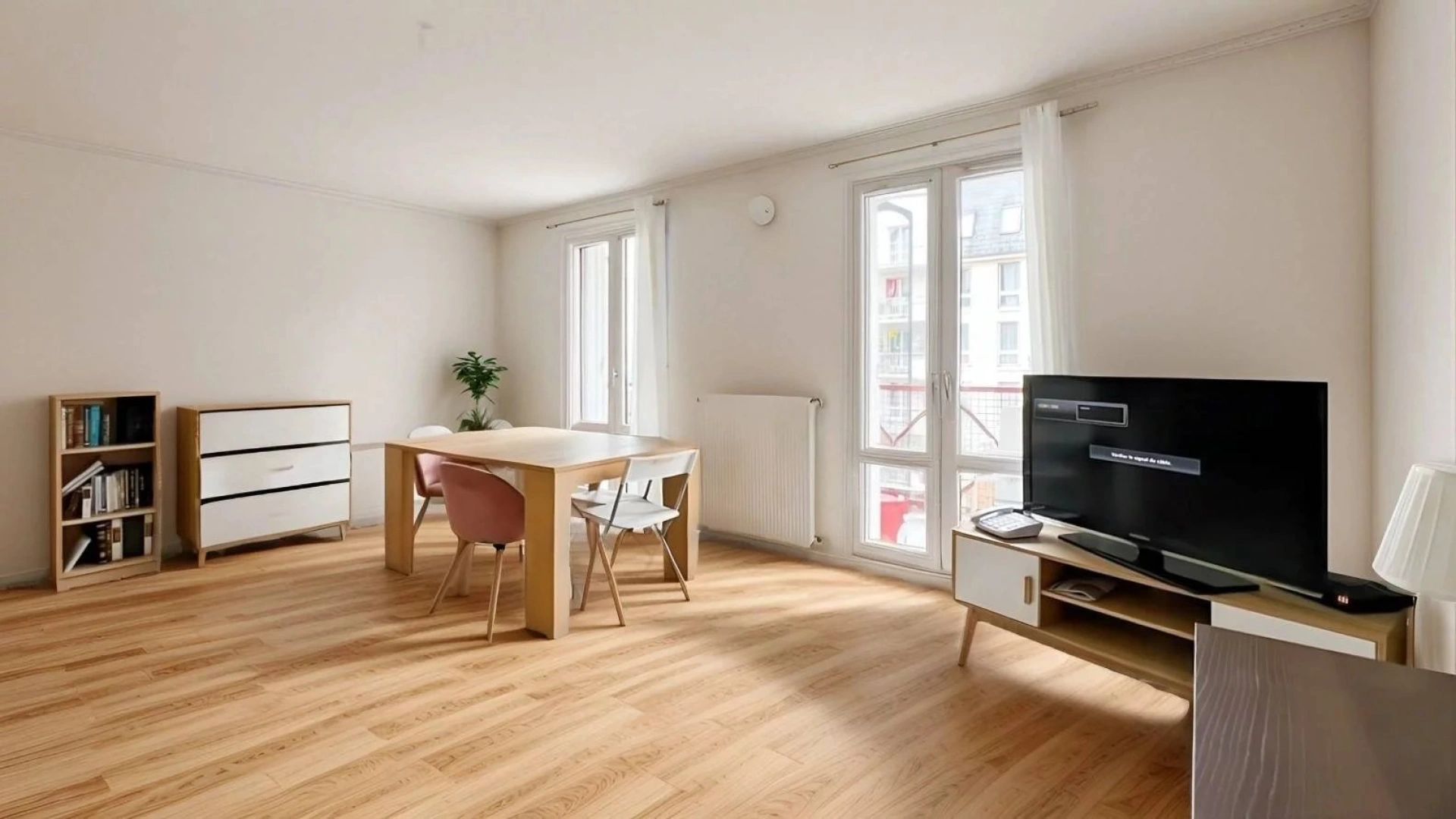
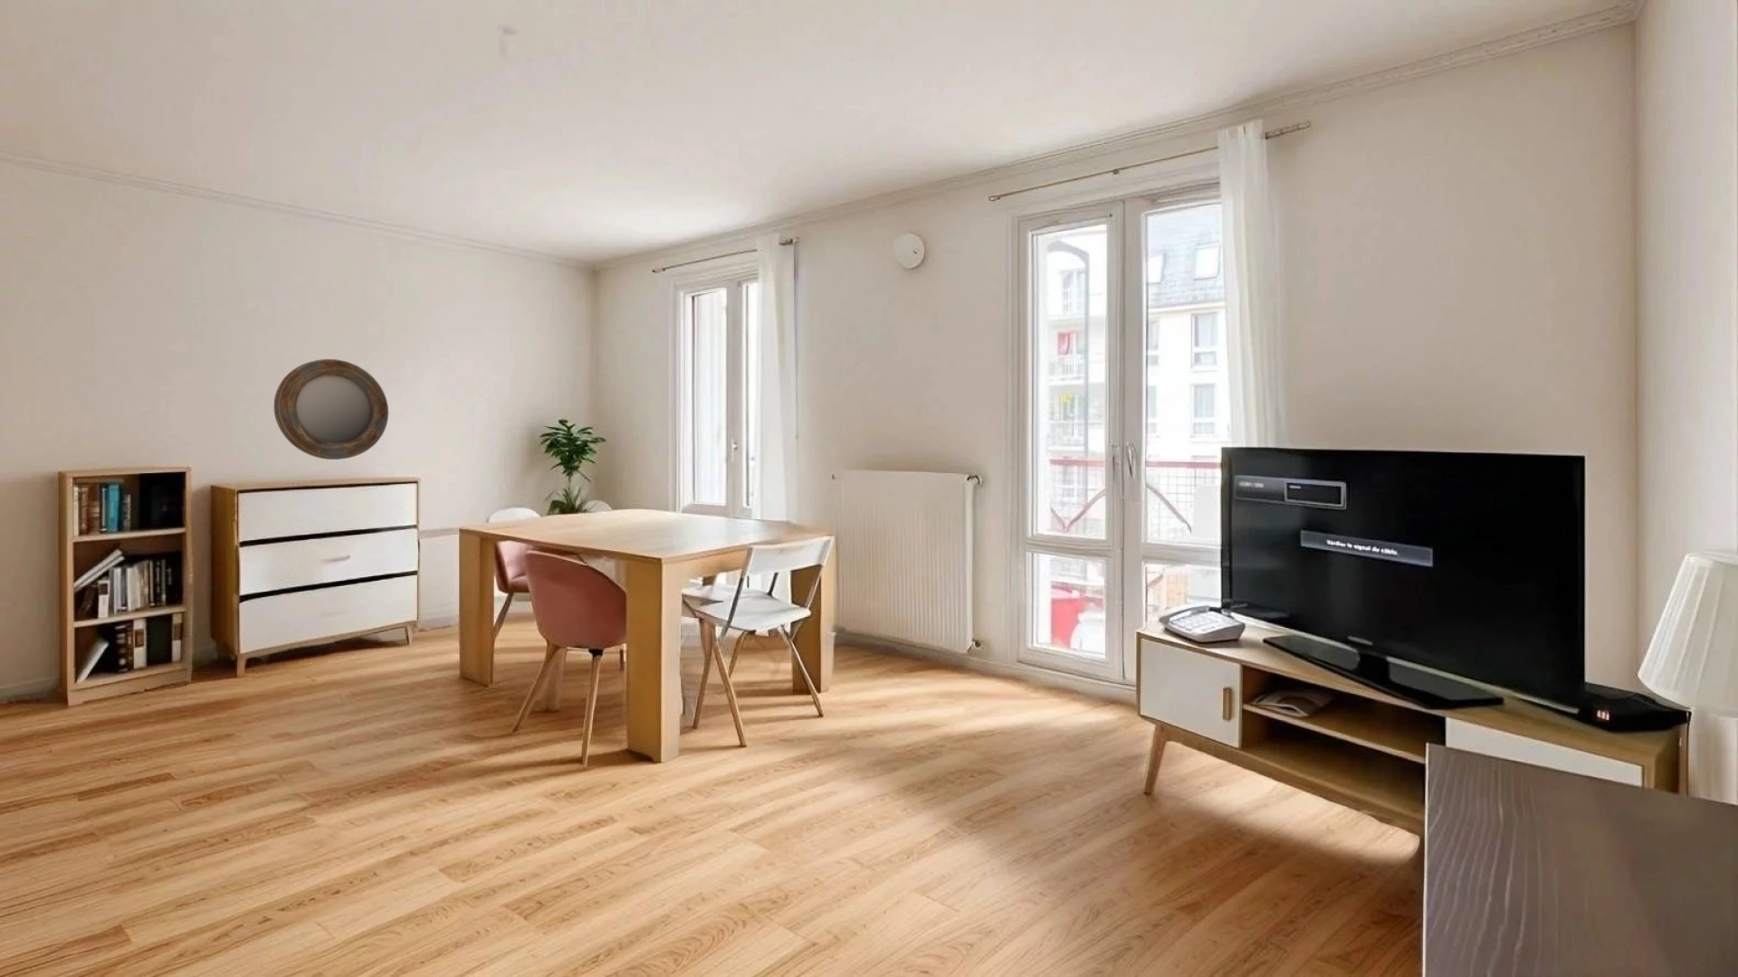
+ home mirror [273,358,389,460]
